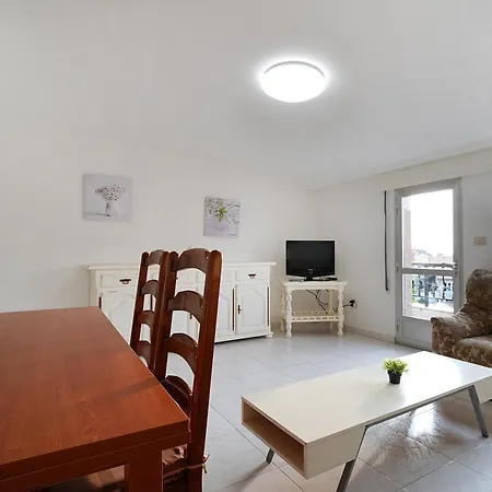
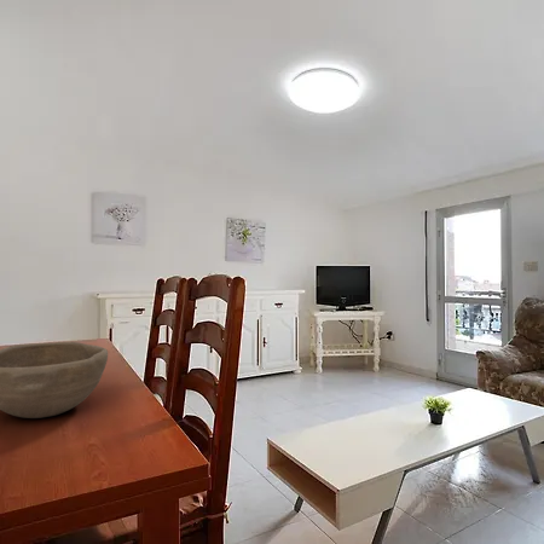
+ bowl [0,341,109,419]
